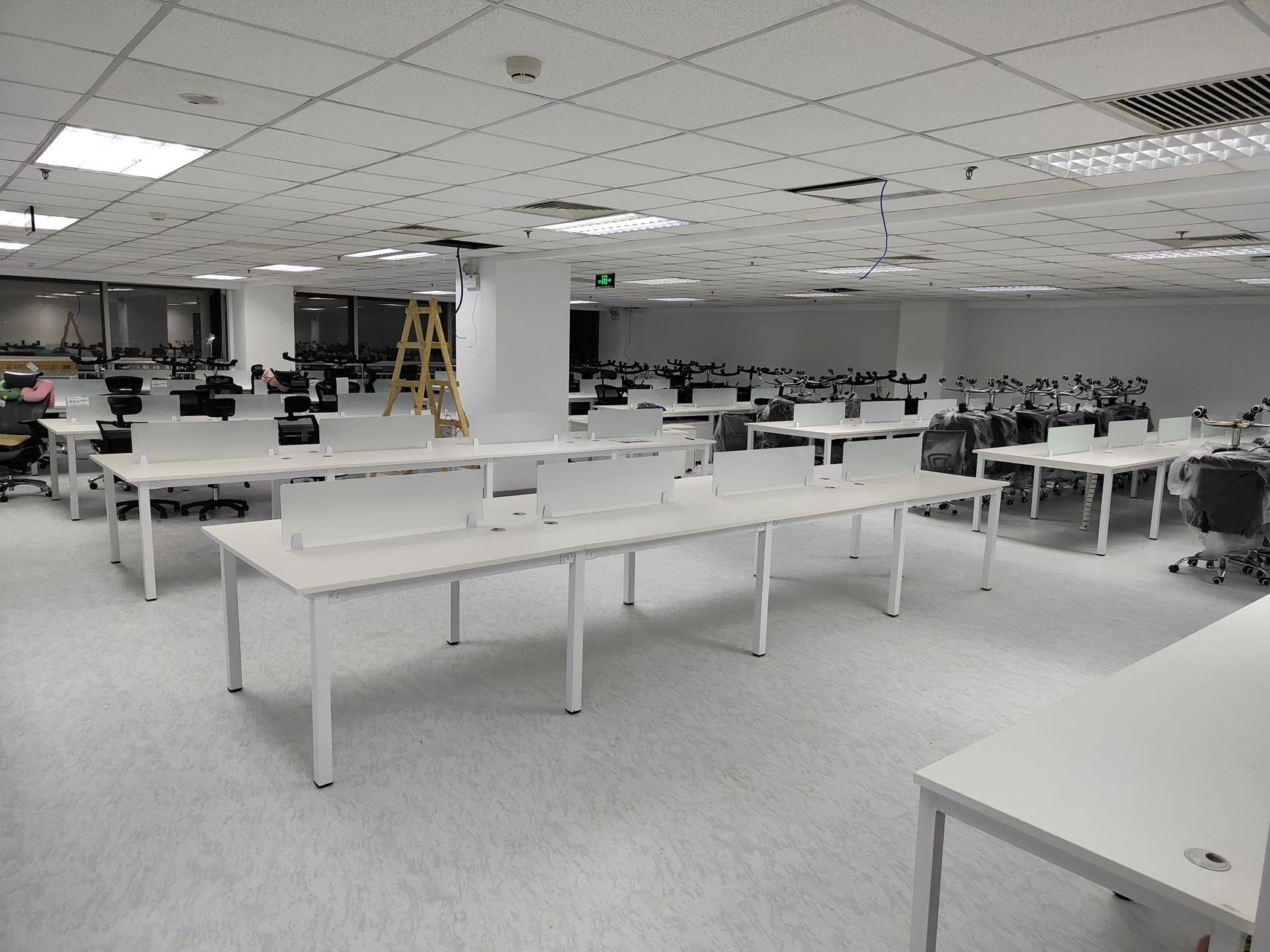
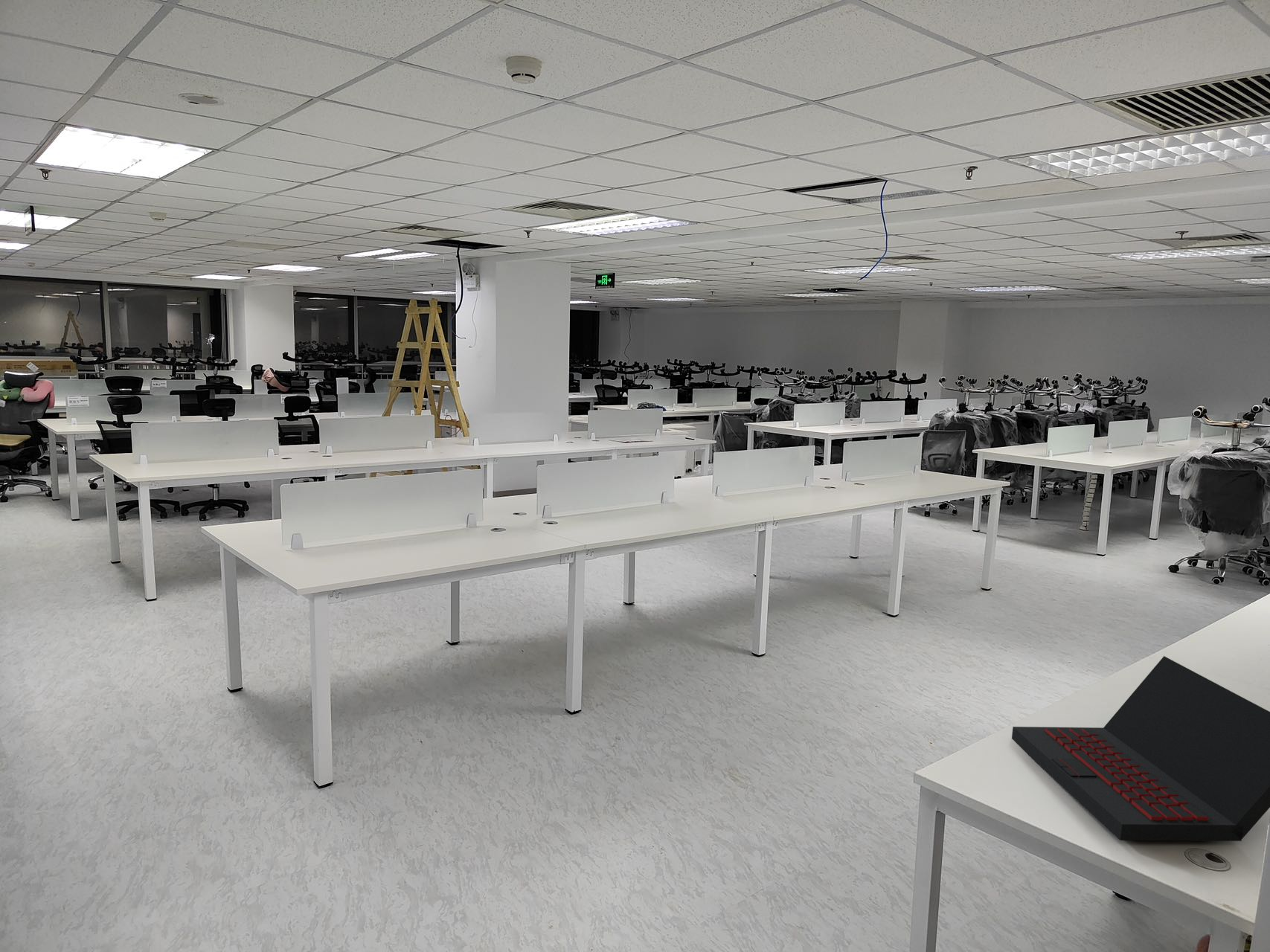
+ laptop [1011,655,1270,842]
